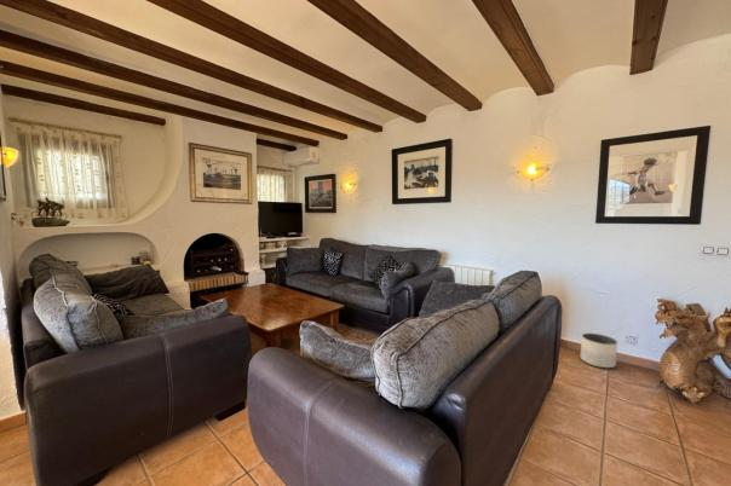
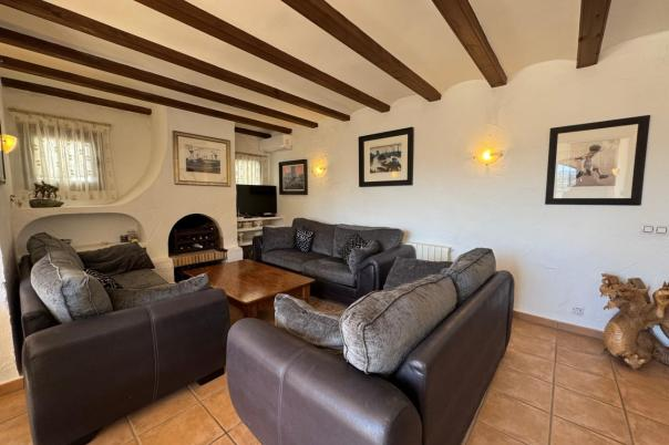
- planter [580,332,618,370]
